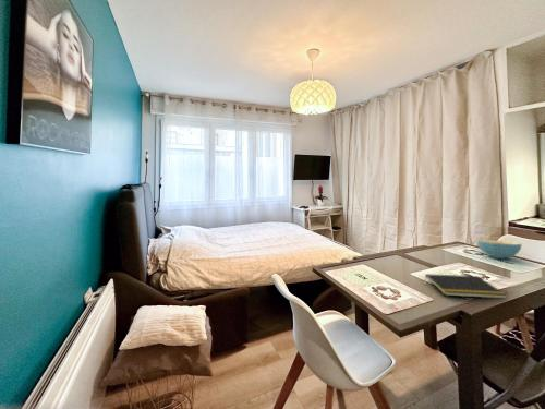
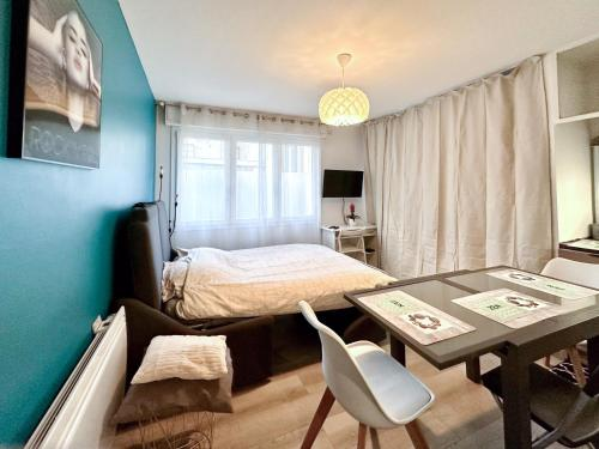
- notepad [424,273,508,300]
- cereal bowl [476,239,522,260]
